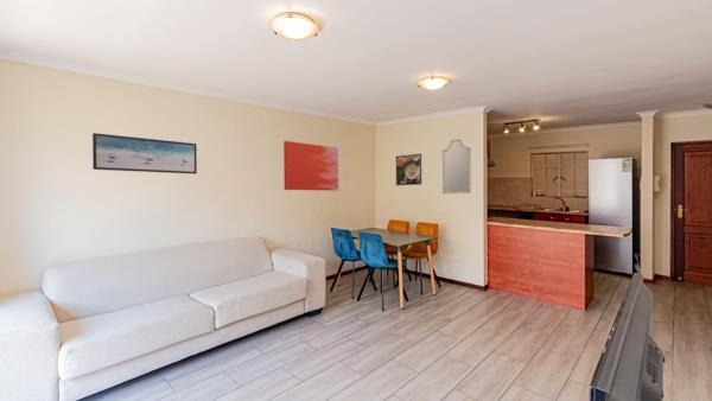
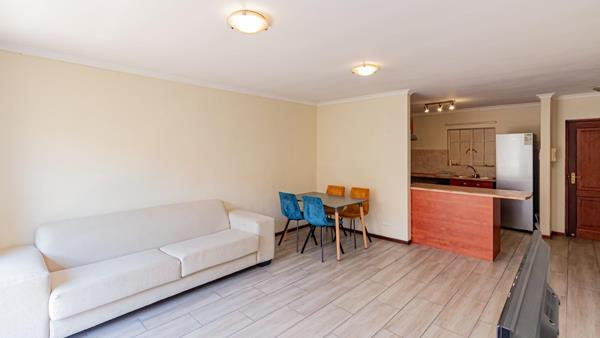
- home mirror [441,138,472,195]
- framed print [395,153,422,186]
- wall art [91,132,198,176]
- wall art [282,140,339,192]
